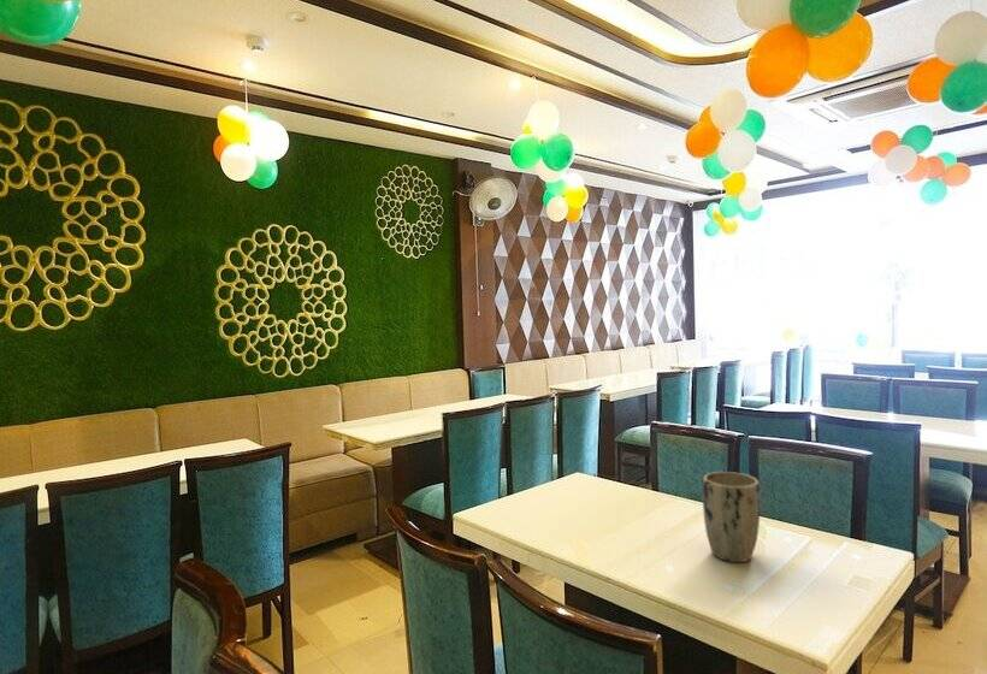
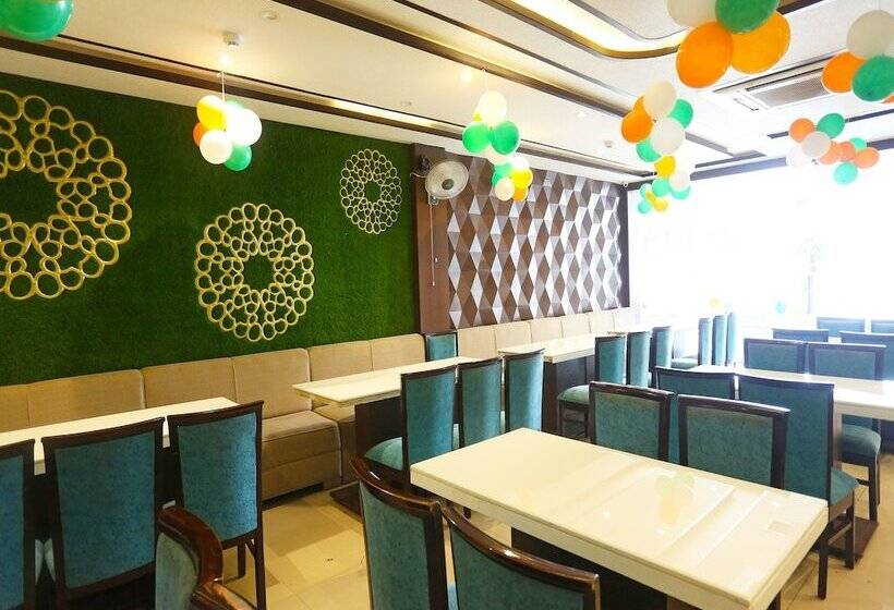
- plant pot [702,471,761,563]
